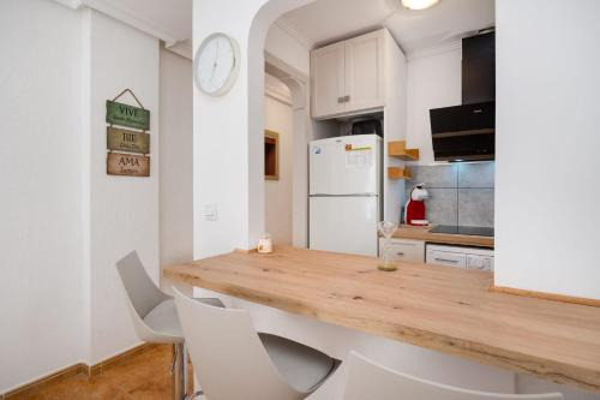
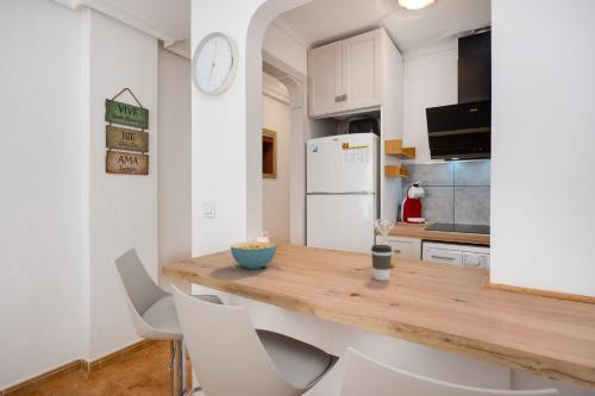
+ coffee cup [370,244,393,282]
+ cereal bowl [230,240,277,270]
